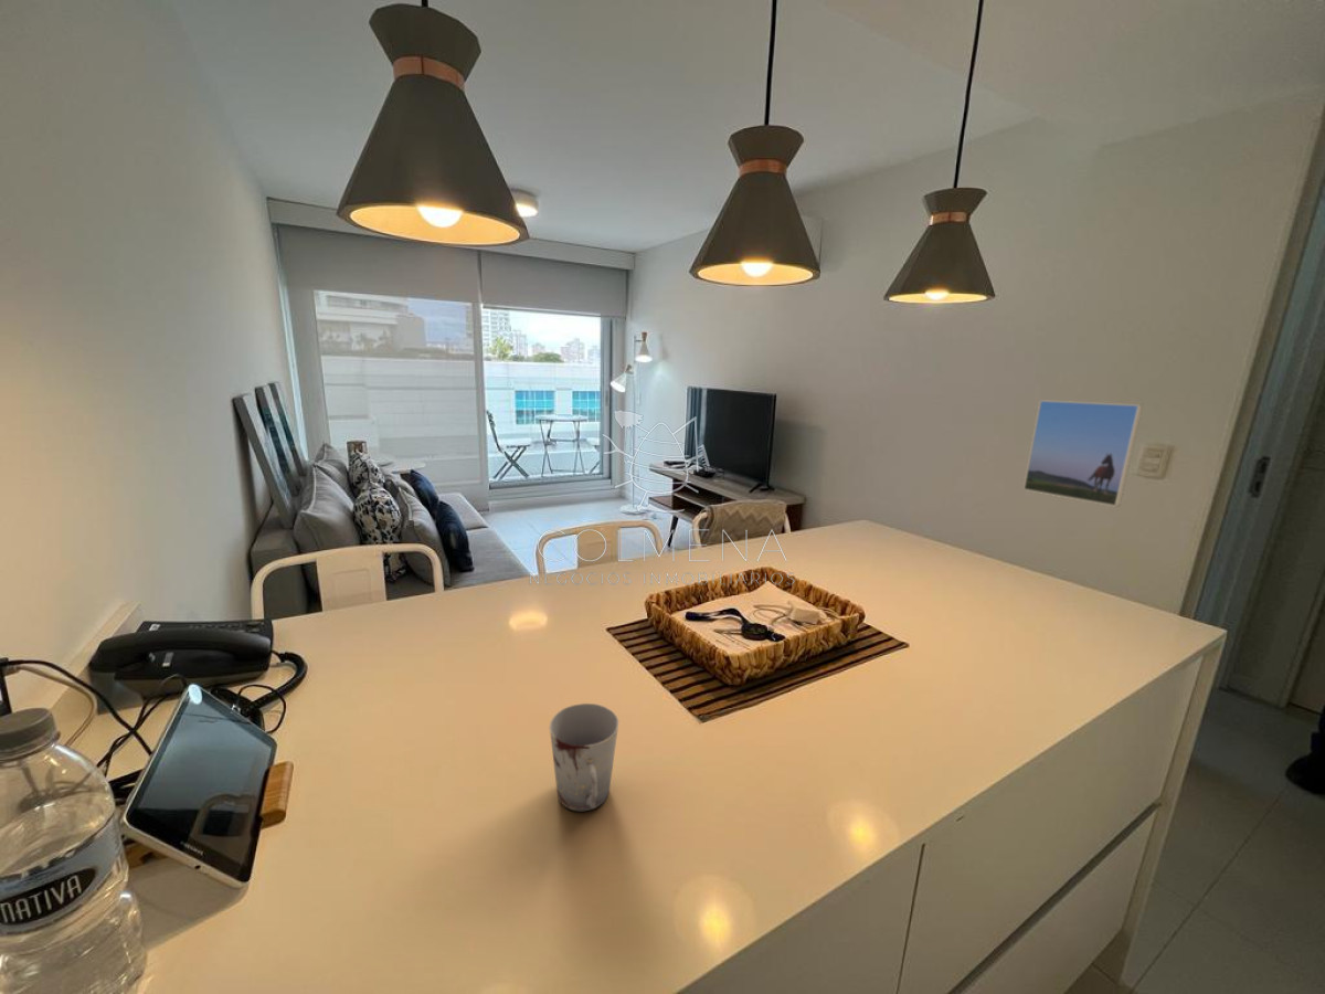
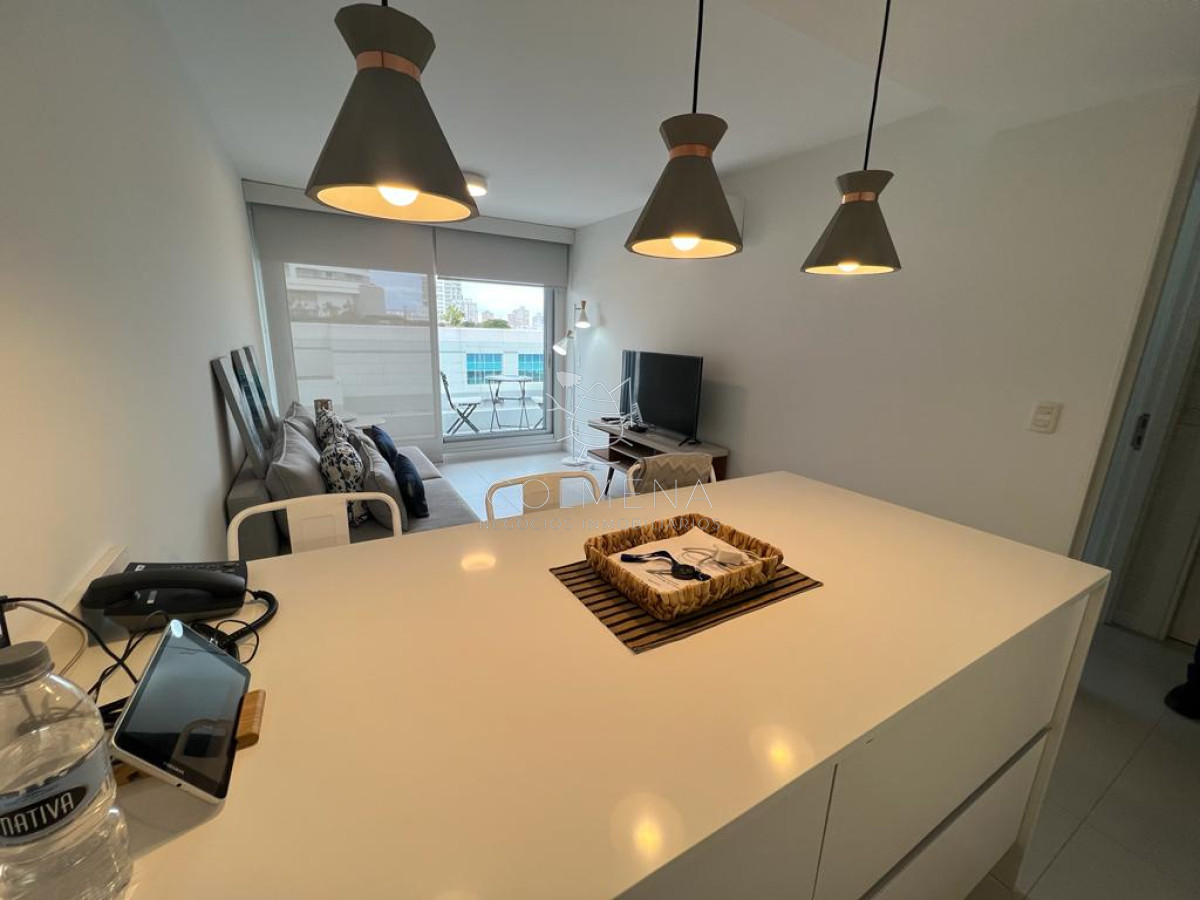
- cup [549,702,619,812]
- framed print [1022,399,1144,508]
